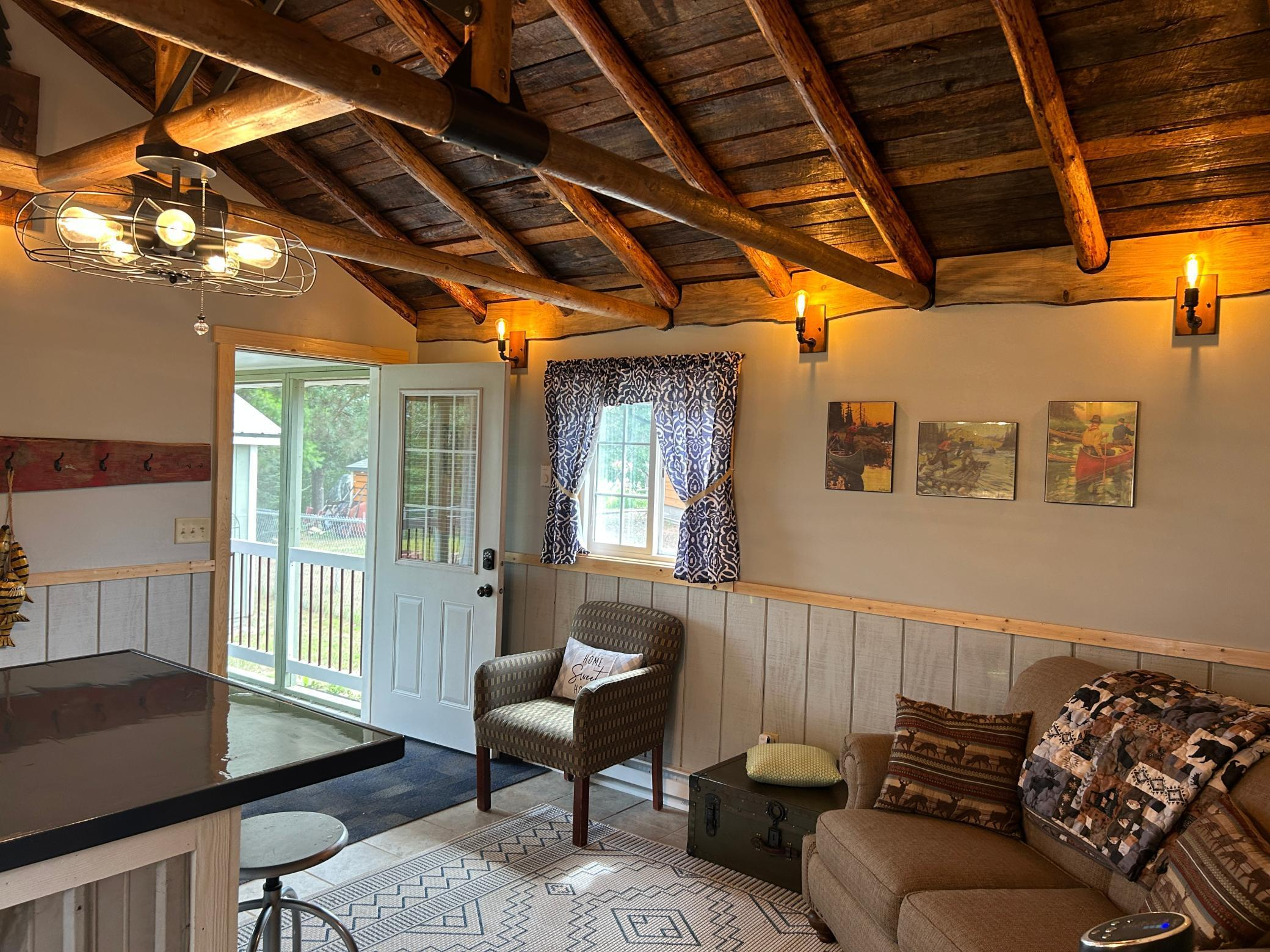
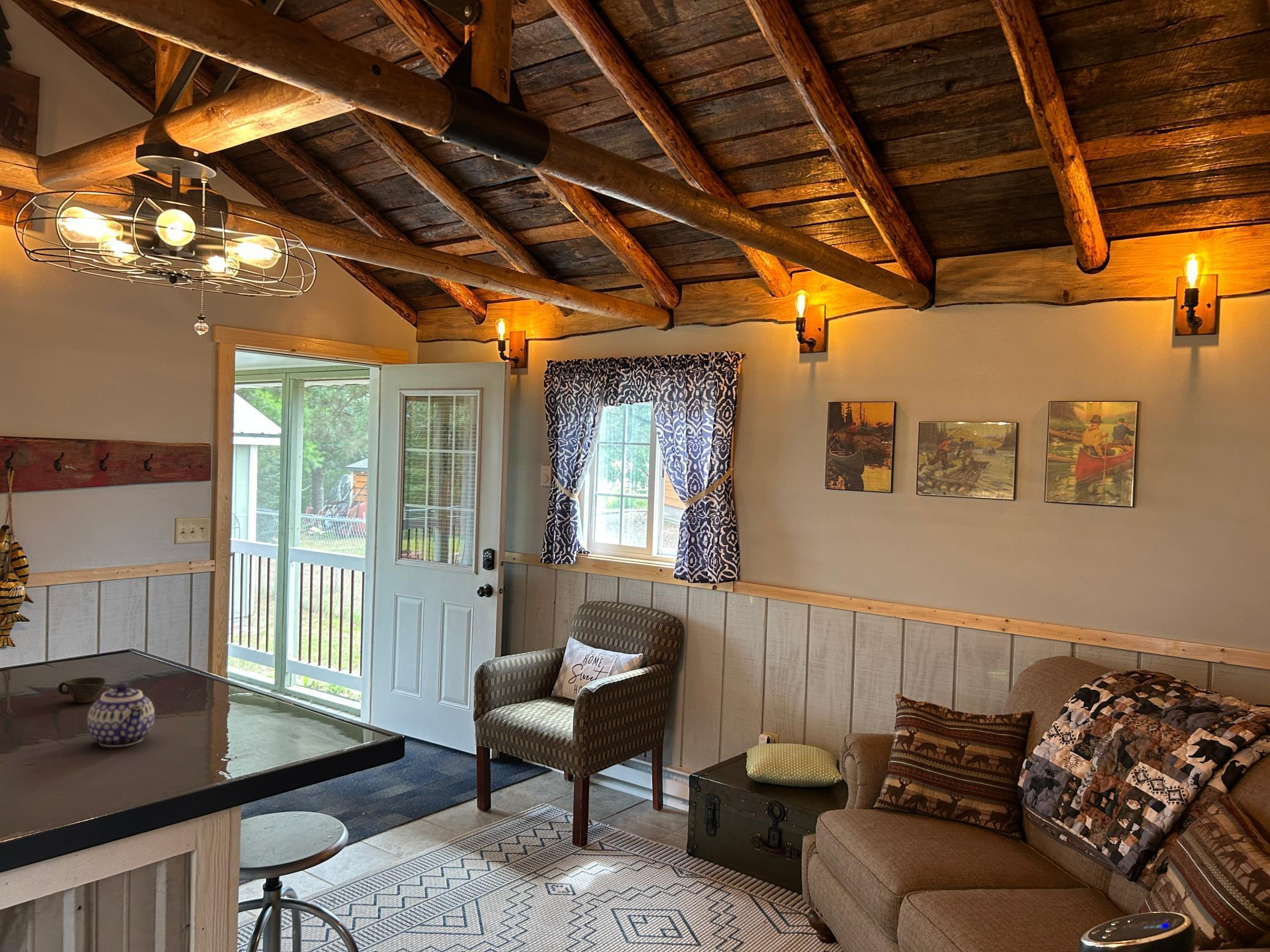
+ cup [57,677,107,704]
+ teapot [87,682,155,748]
